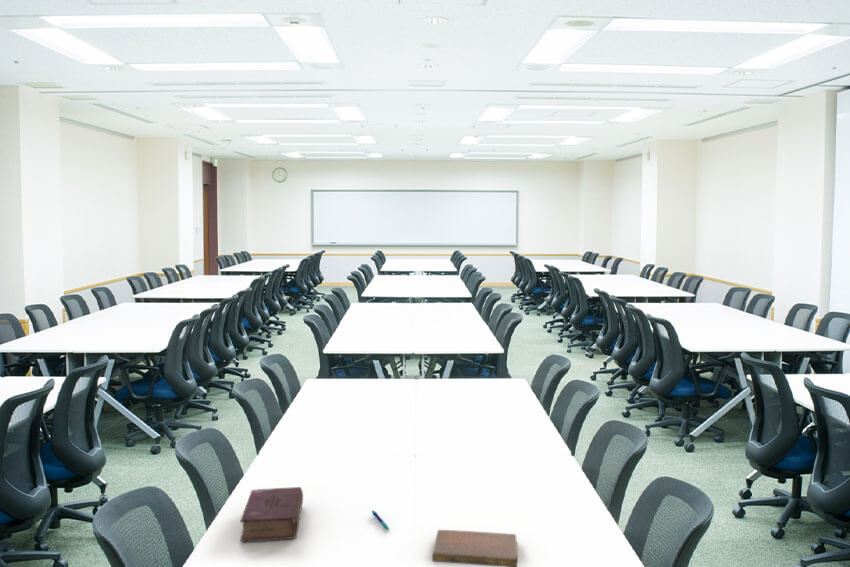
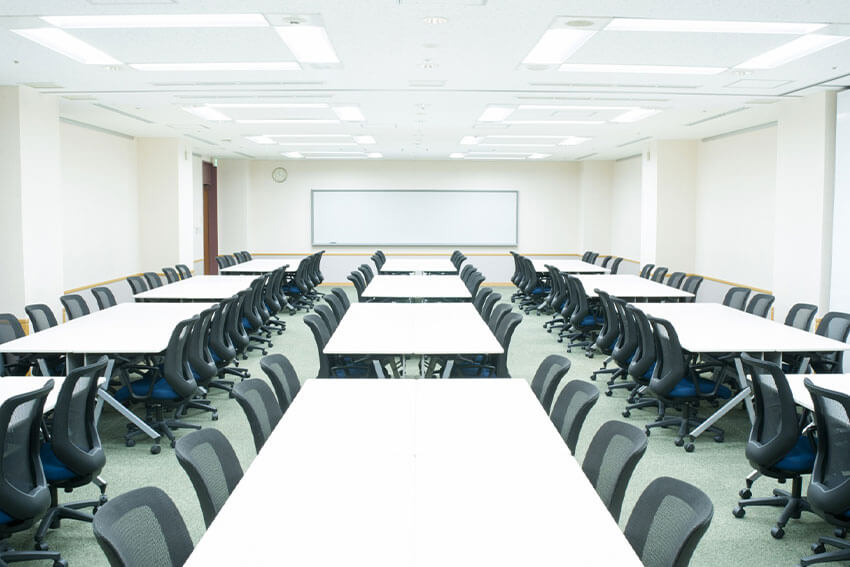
- book [239,486,304,542]
- notebook [431,529,518,567]
- pen [371,509,390,531]
